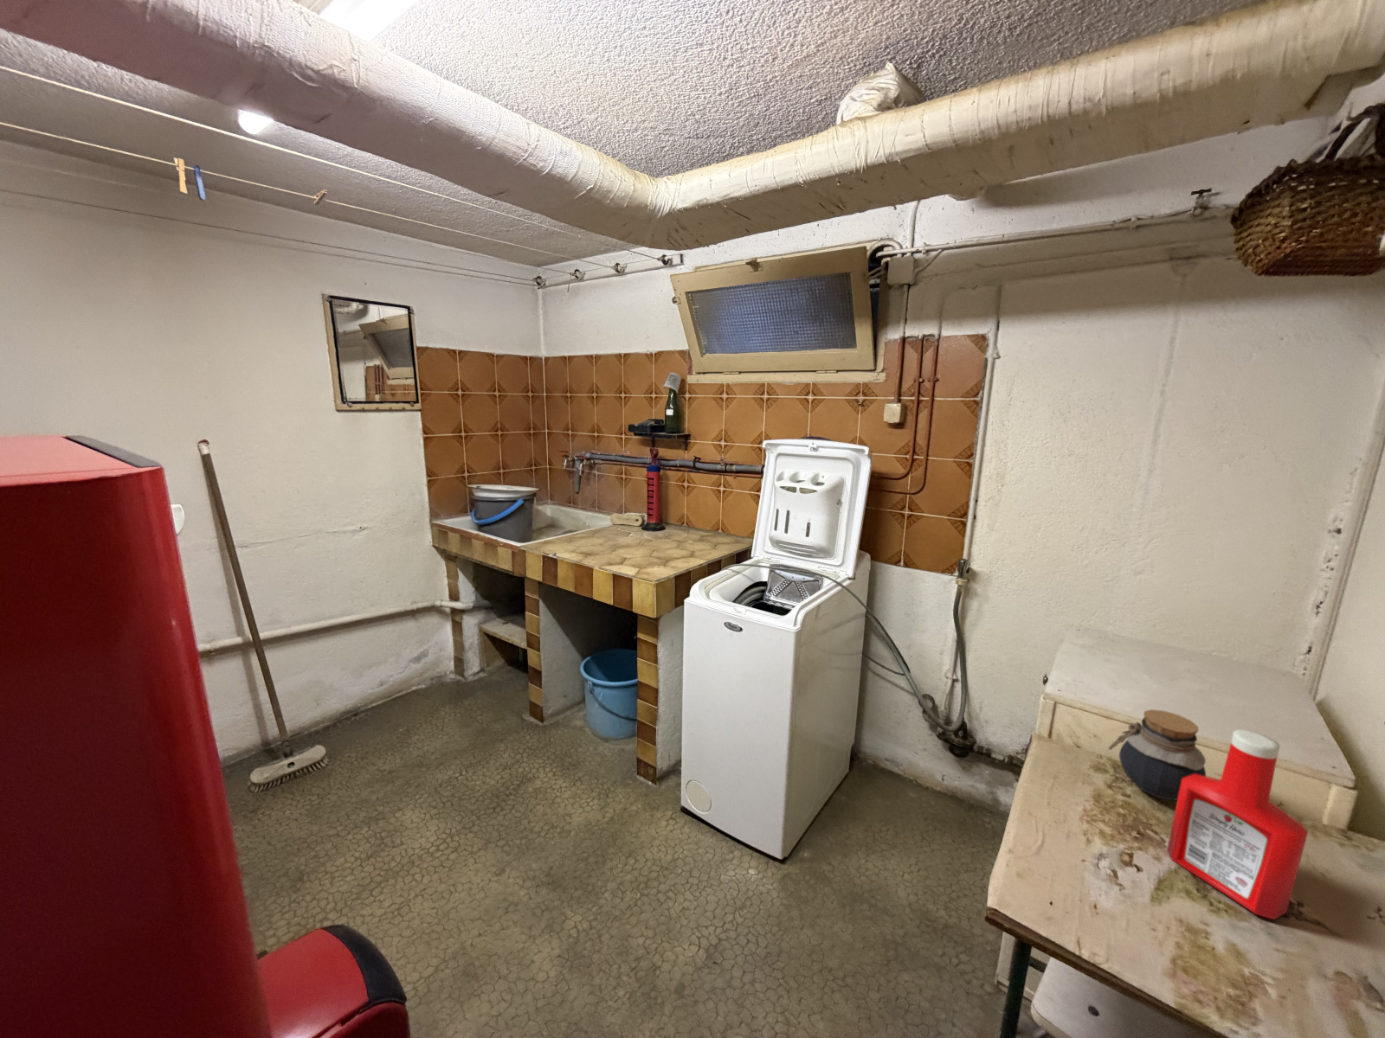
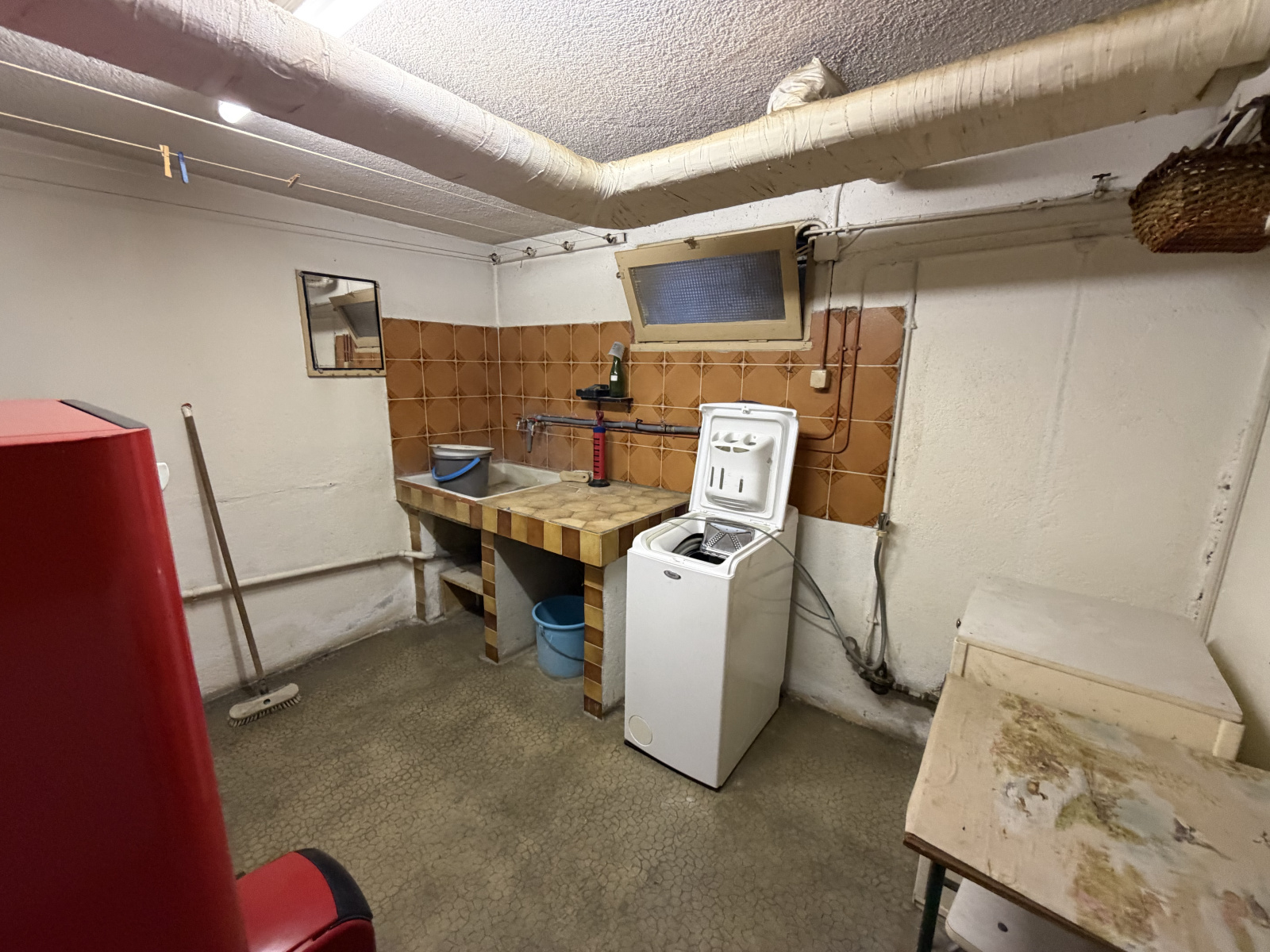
- jar [1108,709,1206,801]
- soap bottle [1166,729,1309,920]
